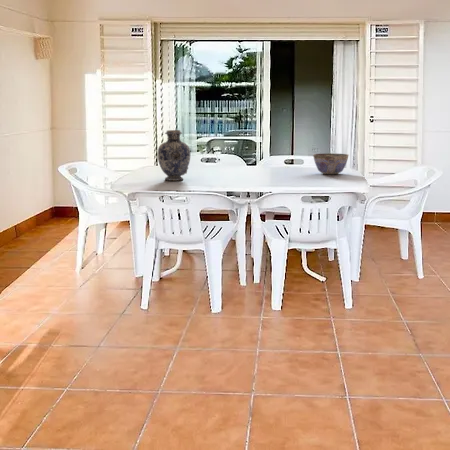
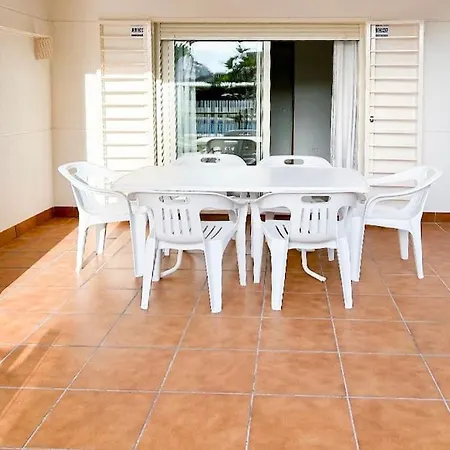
- bowl [312,152,350,175]
- vase [157,129,191,182]
